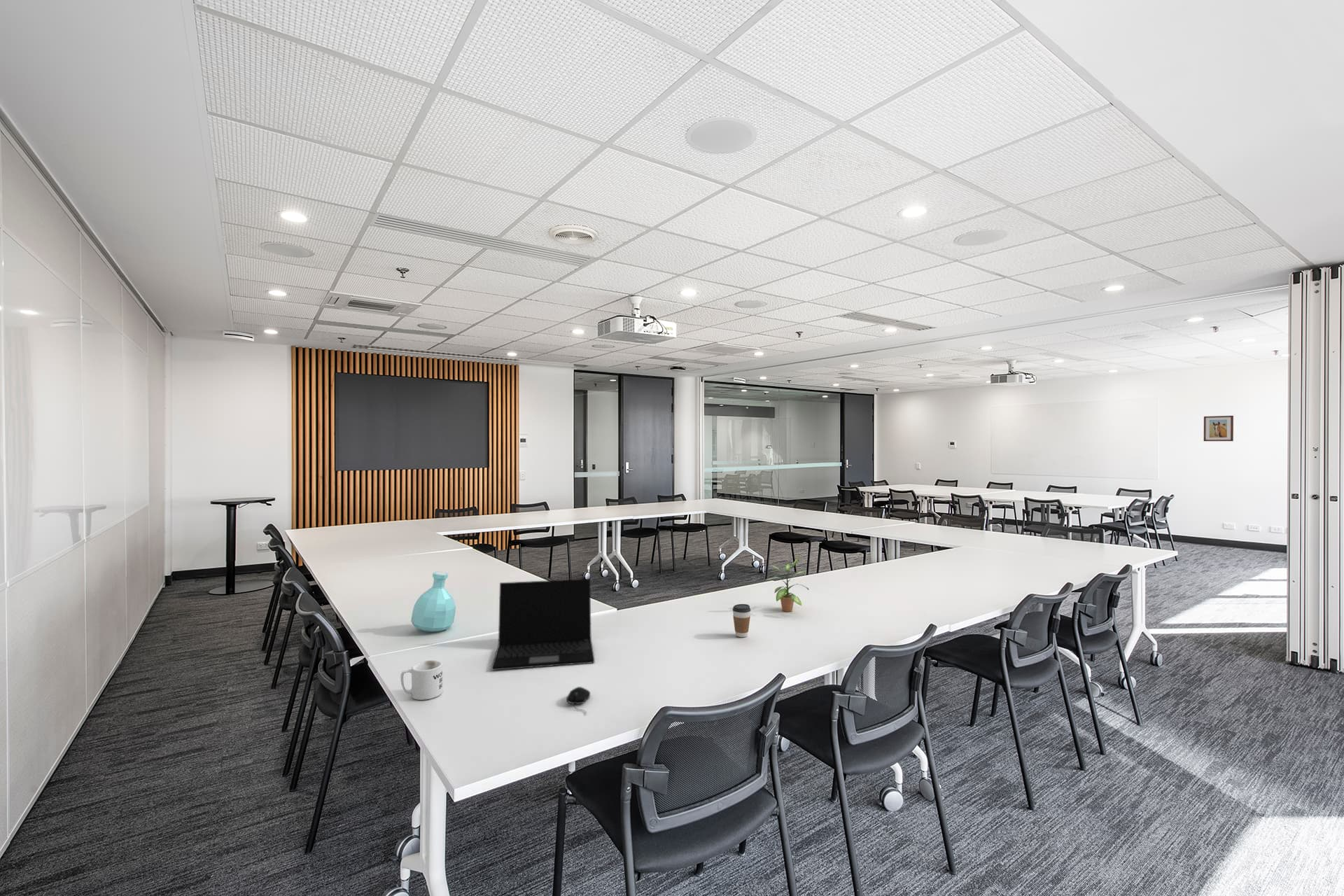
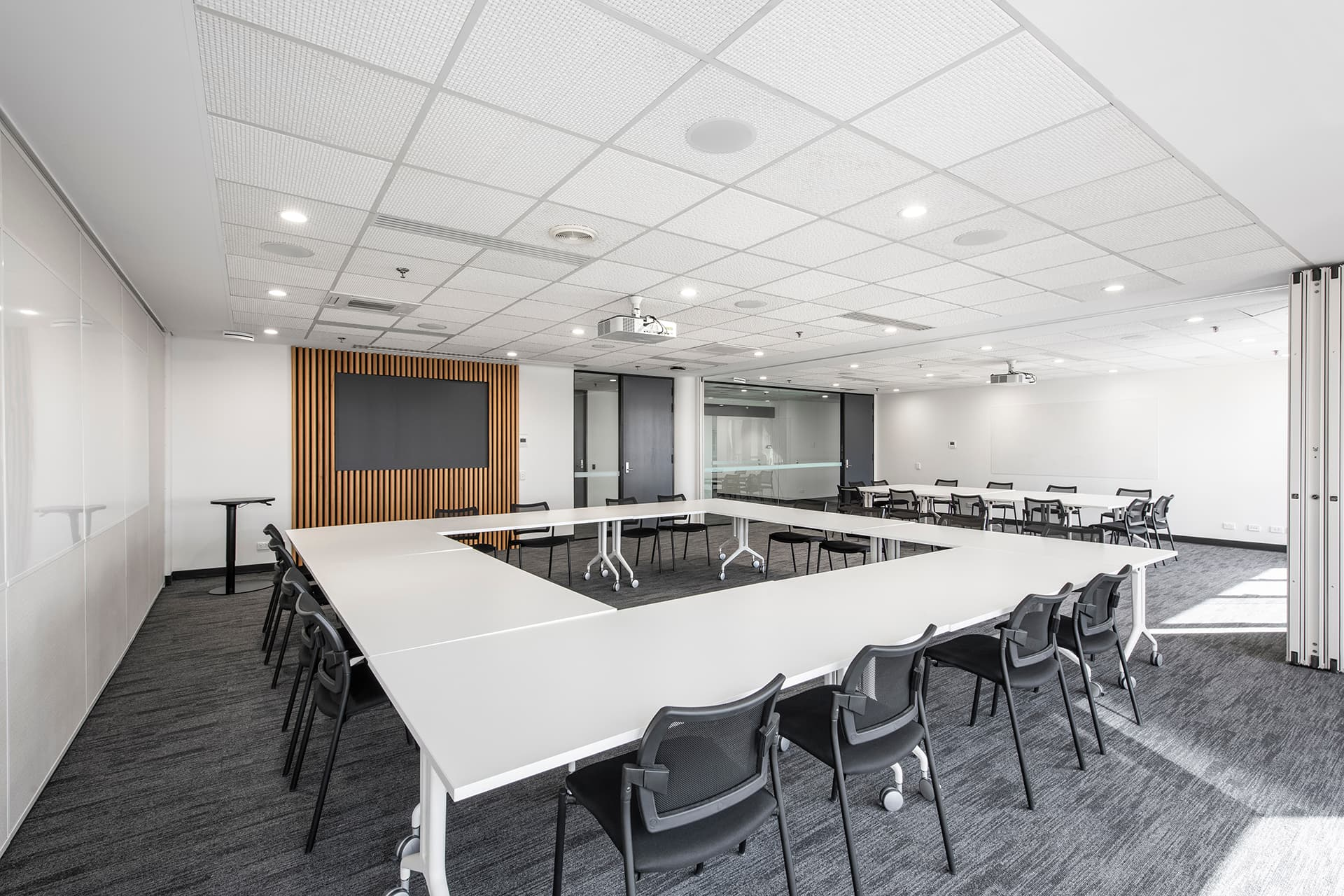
- wall art [1203,415,1234,442]
- laptop [491,578,595,671]
- potted plant [765,556,809,612]
- computer mouse [566,686,591,715]
- coffee cup [732,603,751,638]
- mug [400,659,443,701]
- bottle [410,571,456,633]
